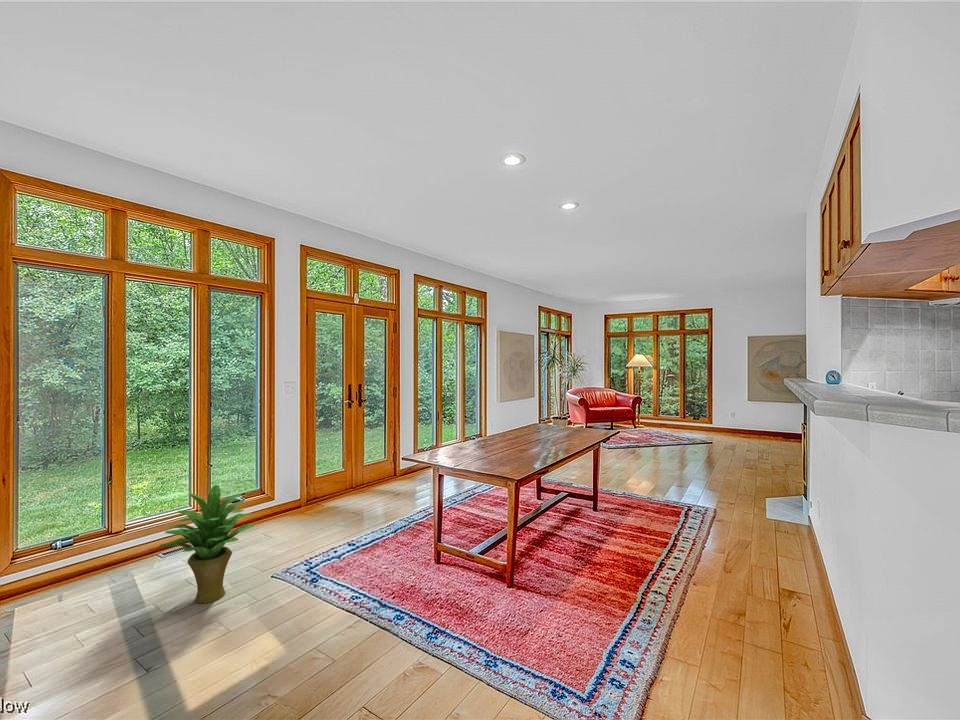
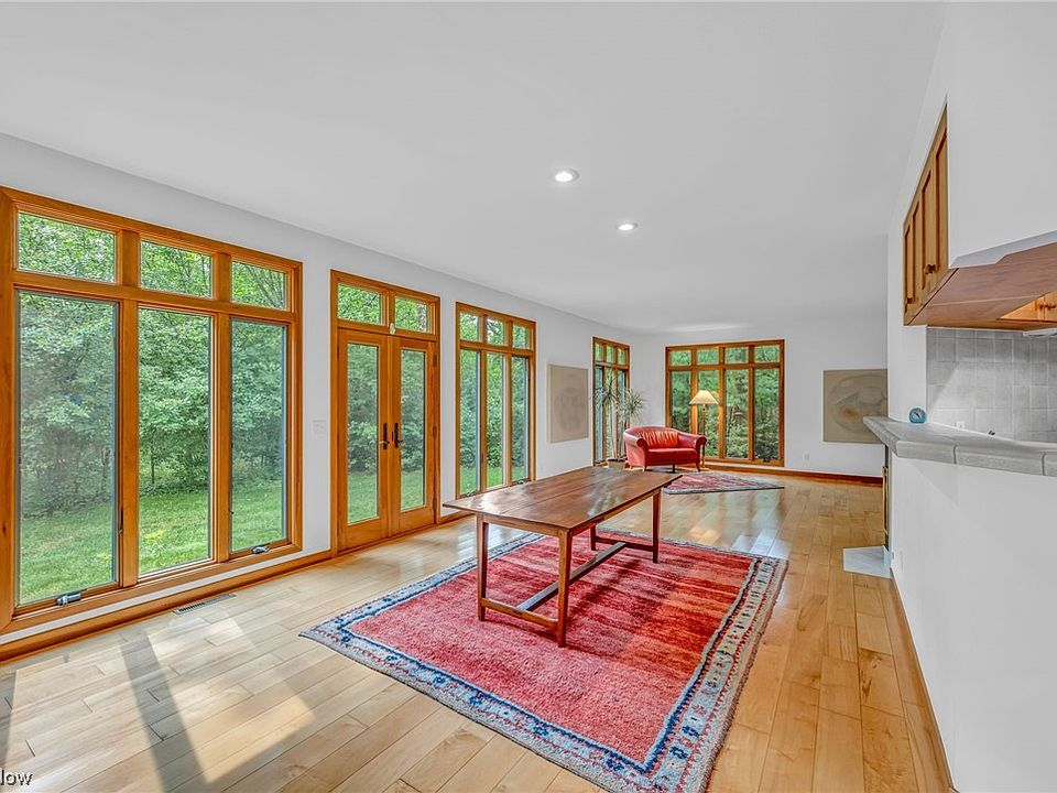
- potted plant [158,484,256,604]
